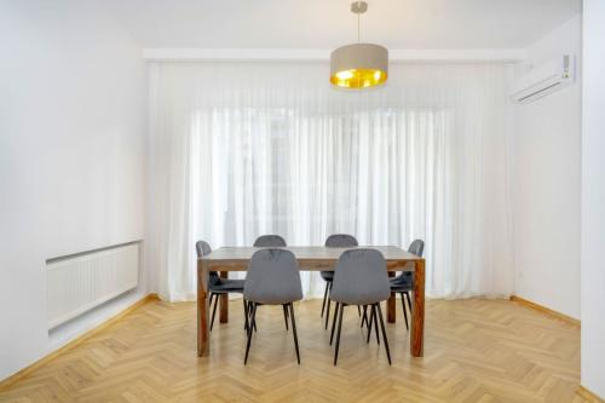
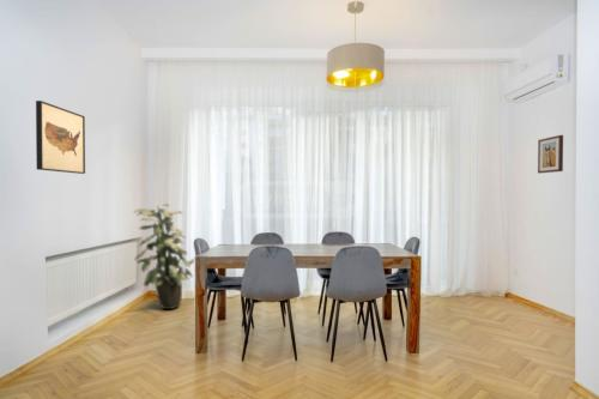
+ wall art [537,134,564,175]
+ wall art [35,99,86,175]
+ indoor plant [133,202,195,310]
